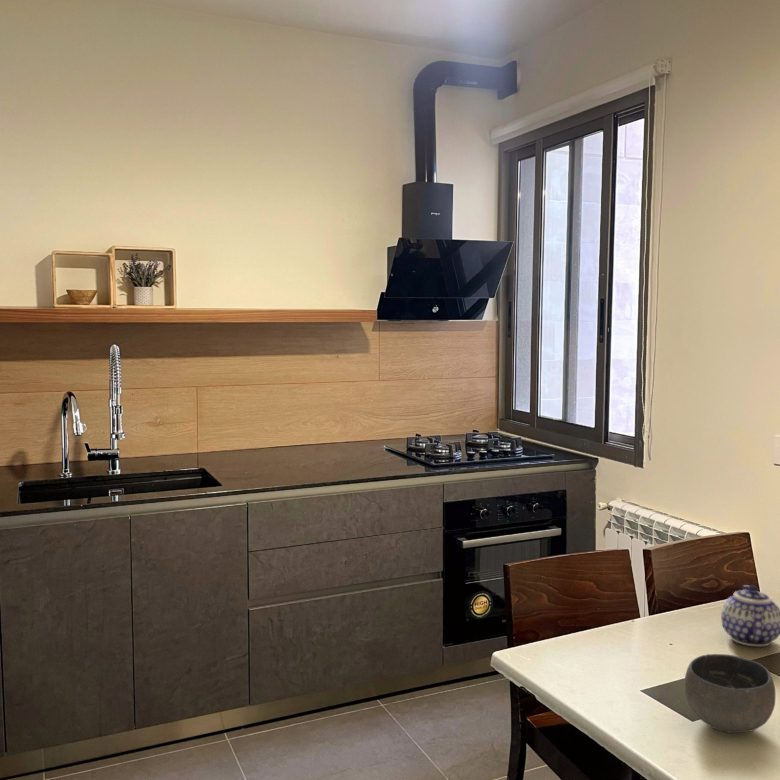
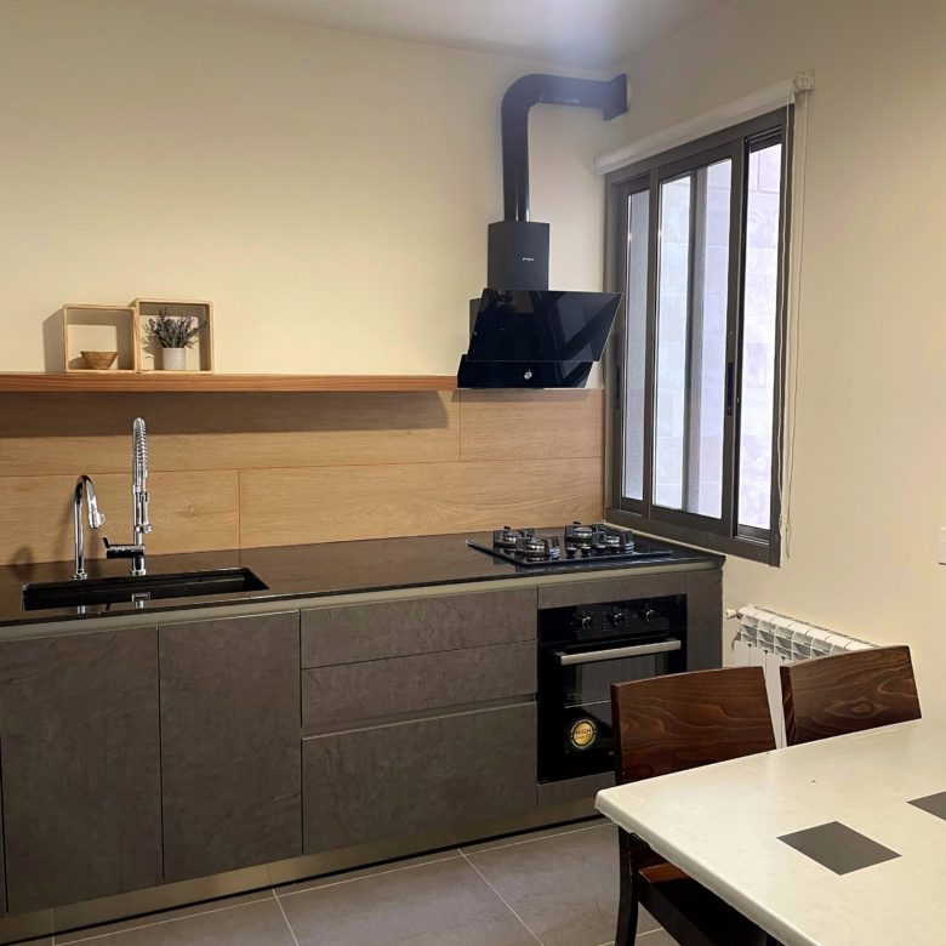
- bowl [684,653,776,734]
- teapot [720,584,780,647]
